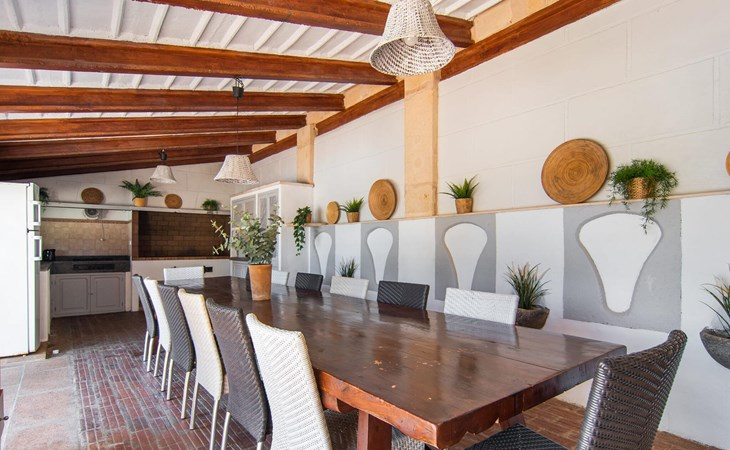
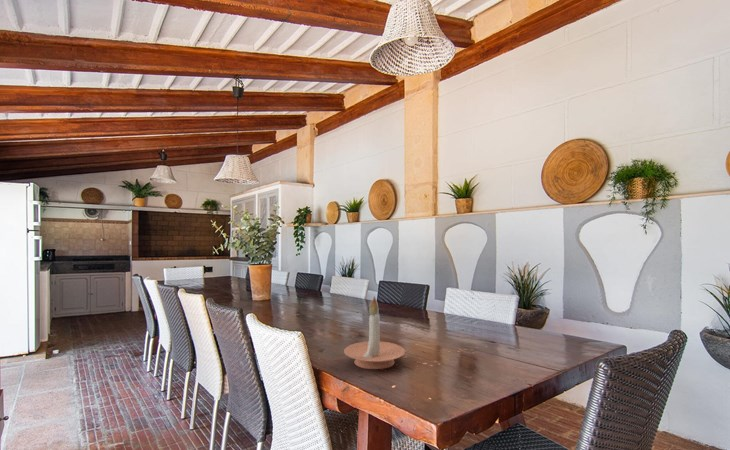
+ candle holder [343,296,406,370]
